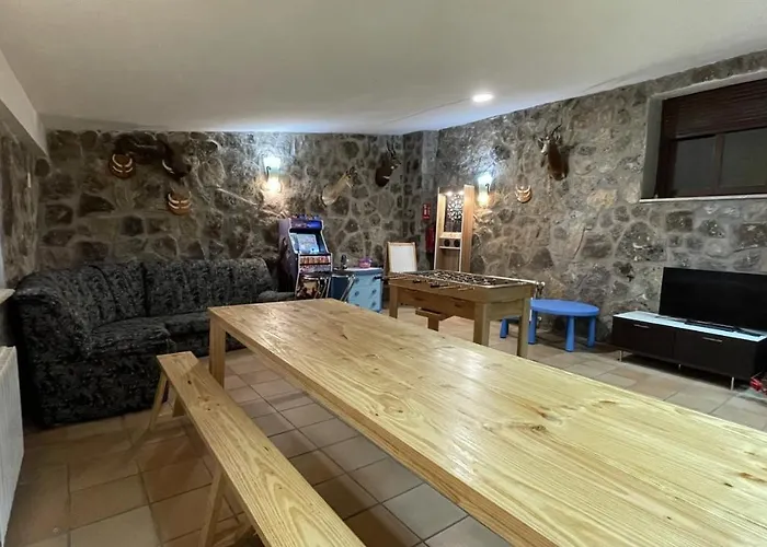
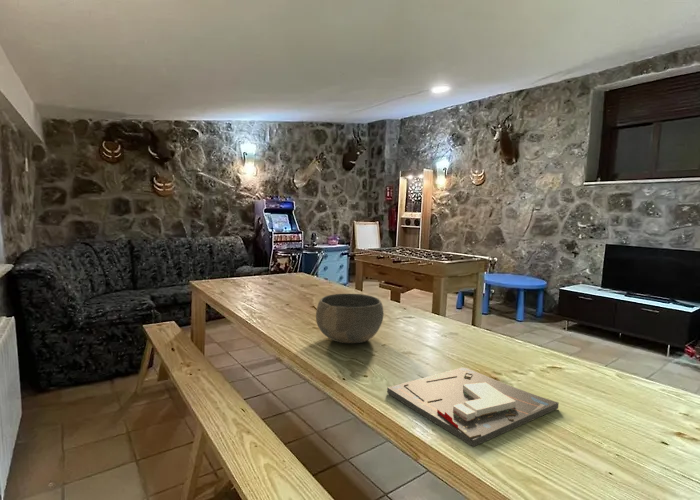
+ bowl [315,293,385,344]
+ board game [386,367,560,448]
